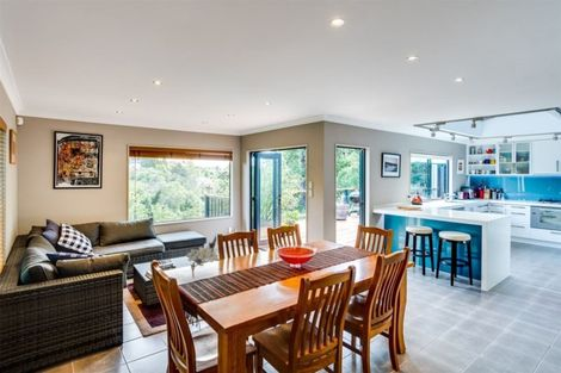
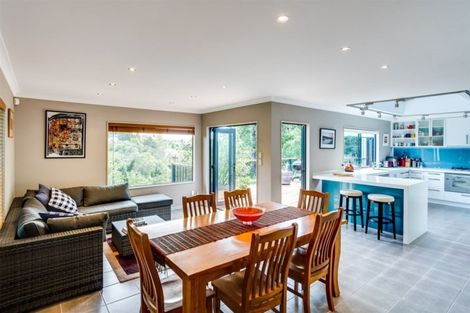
- flower arrangement [186,234,221,279]
